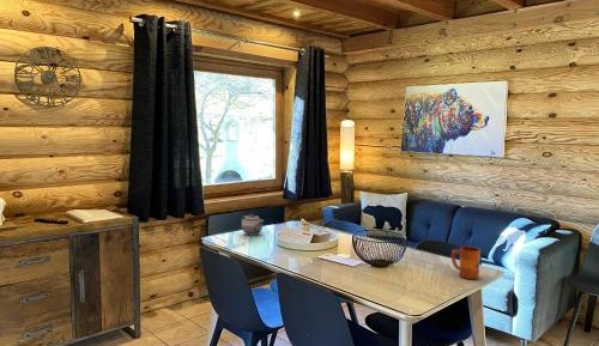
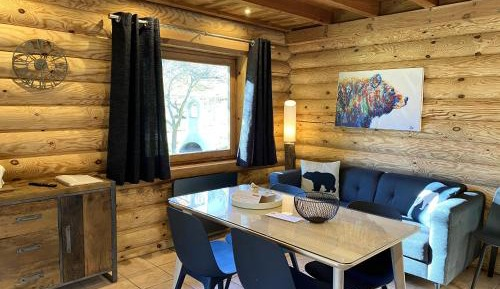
- mug [450,245,482,280]
- teapot [240,212,265,236]
